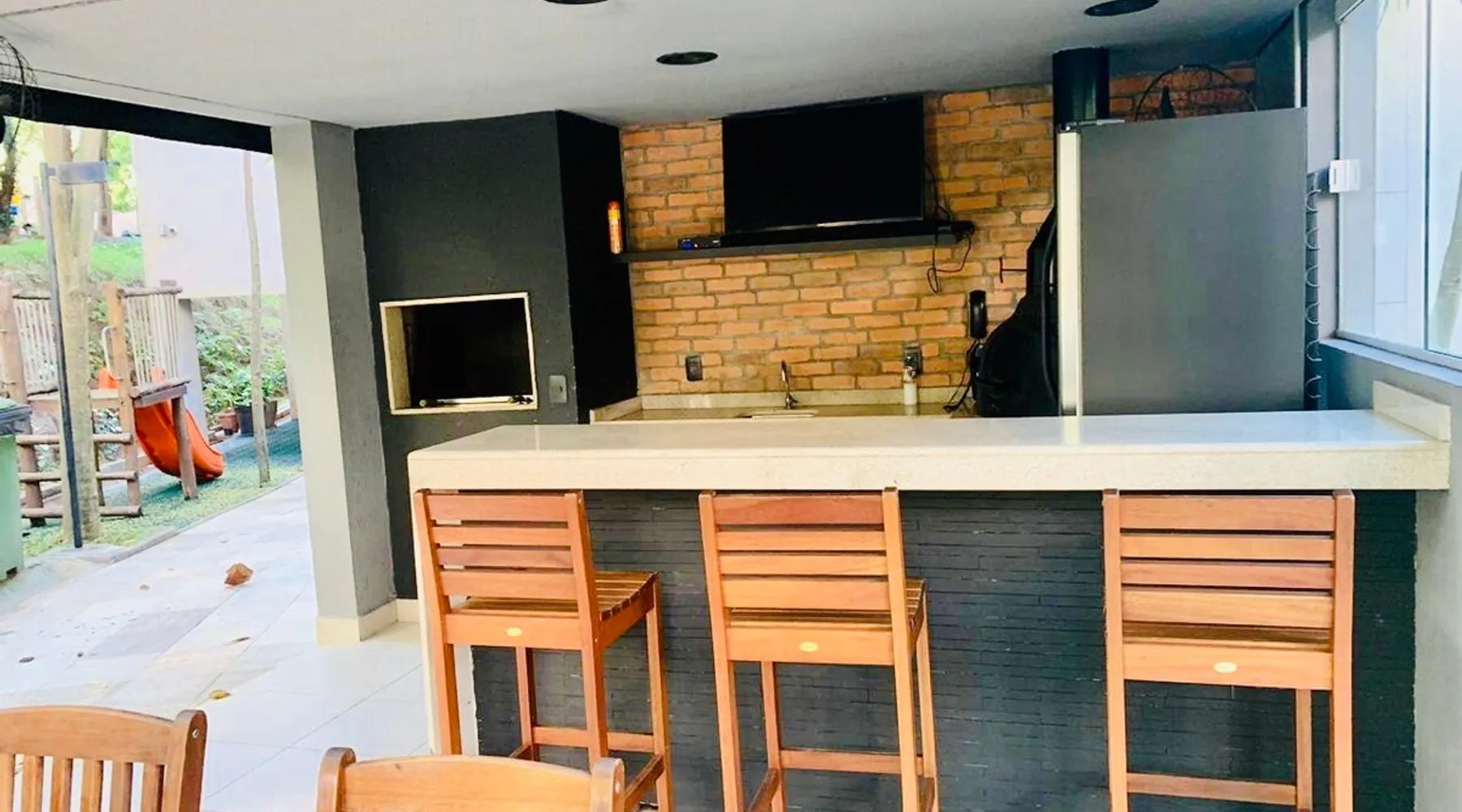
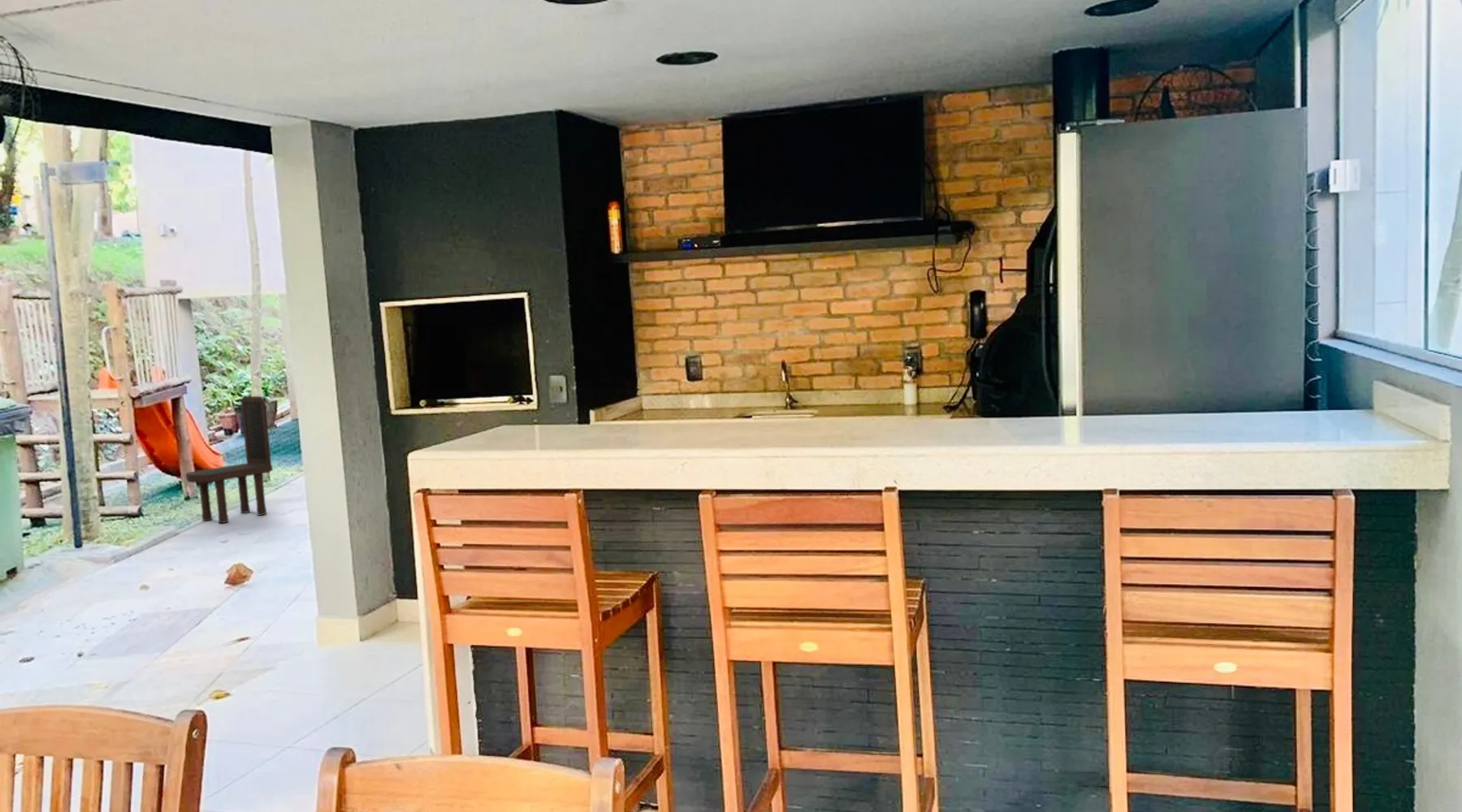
+ dining chair [185,395,274,524]
